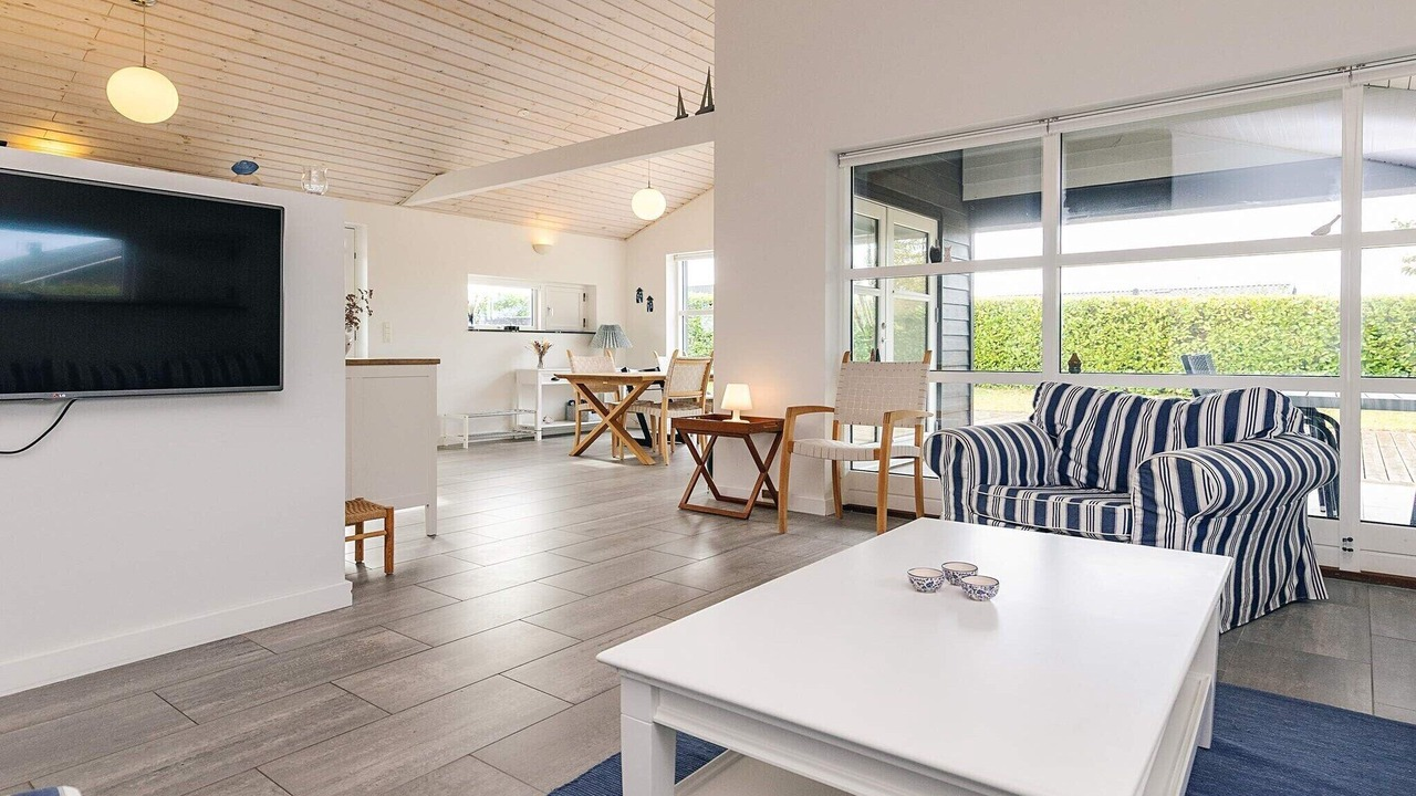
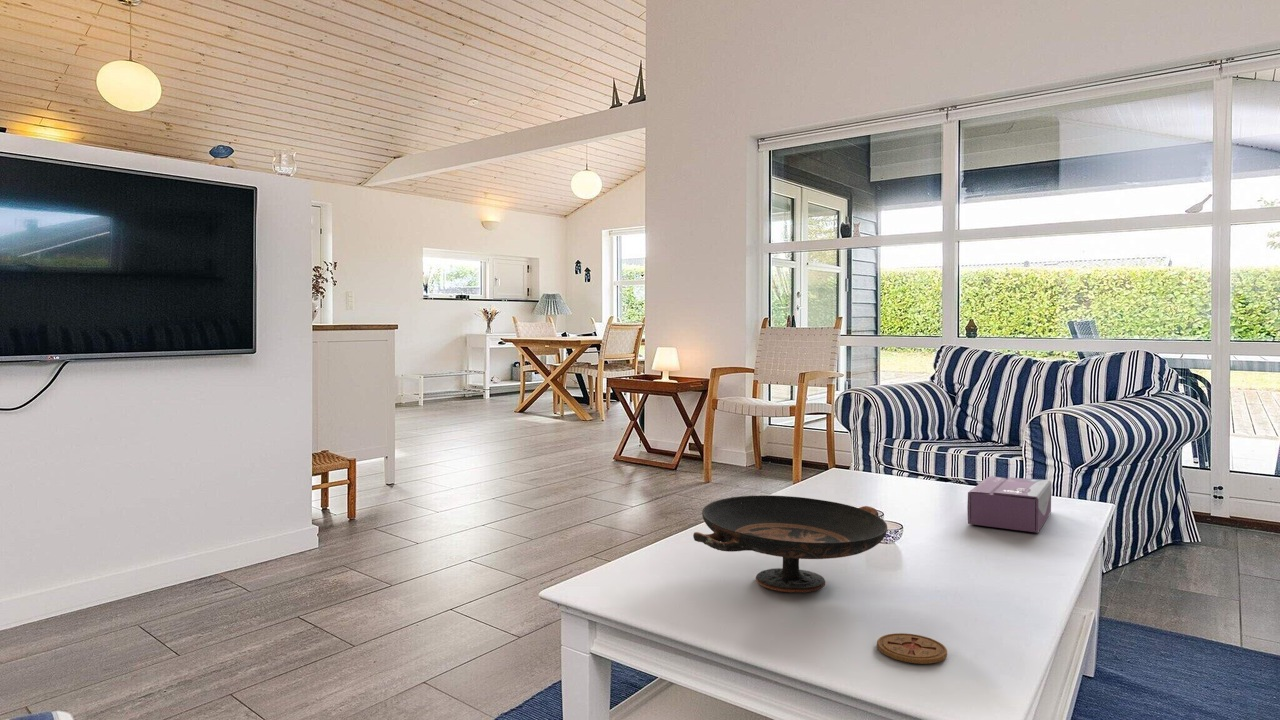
+ coaster [876,632,948,665]
+ decorative bowl [692,494,888,593]
+ tissue box [966,475,1052,534]
